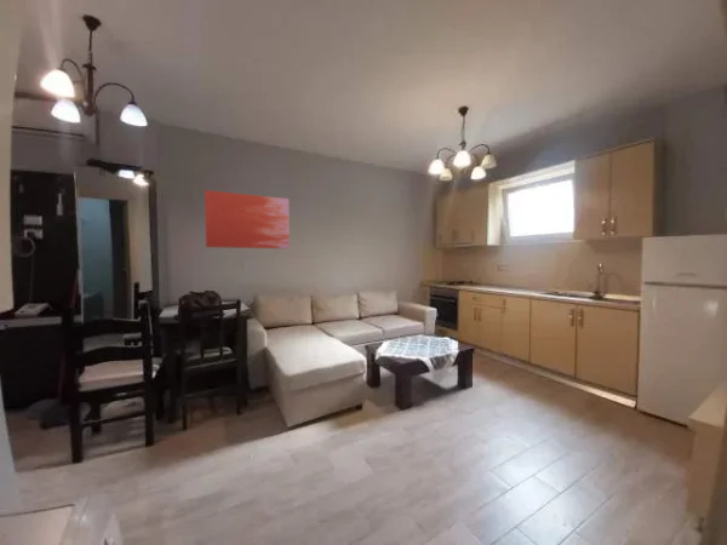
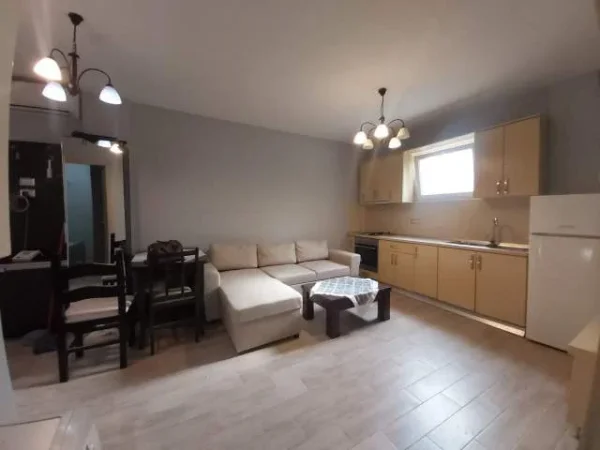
- wall art [204,189,291,249]
